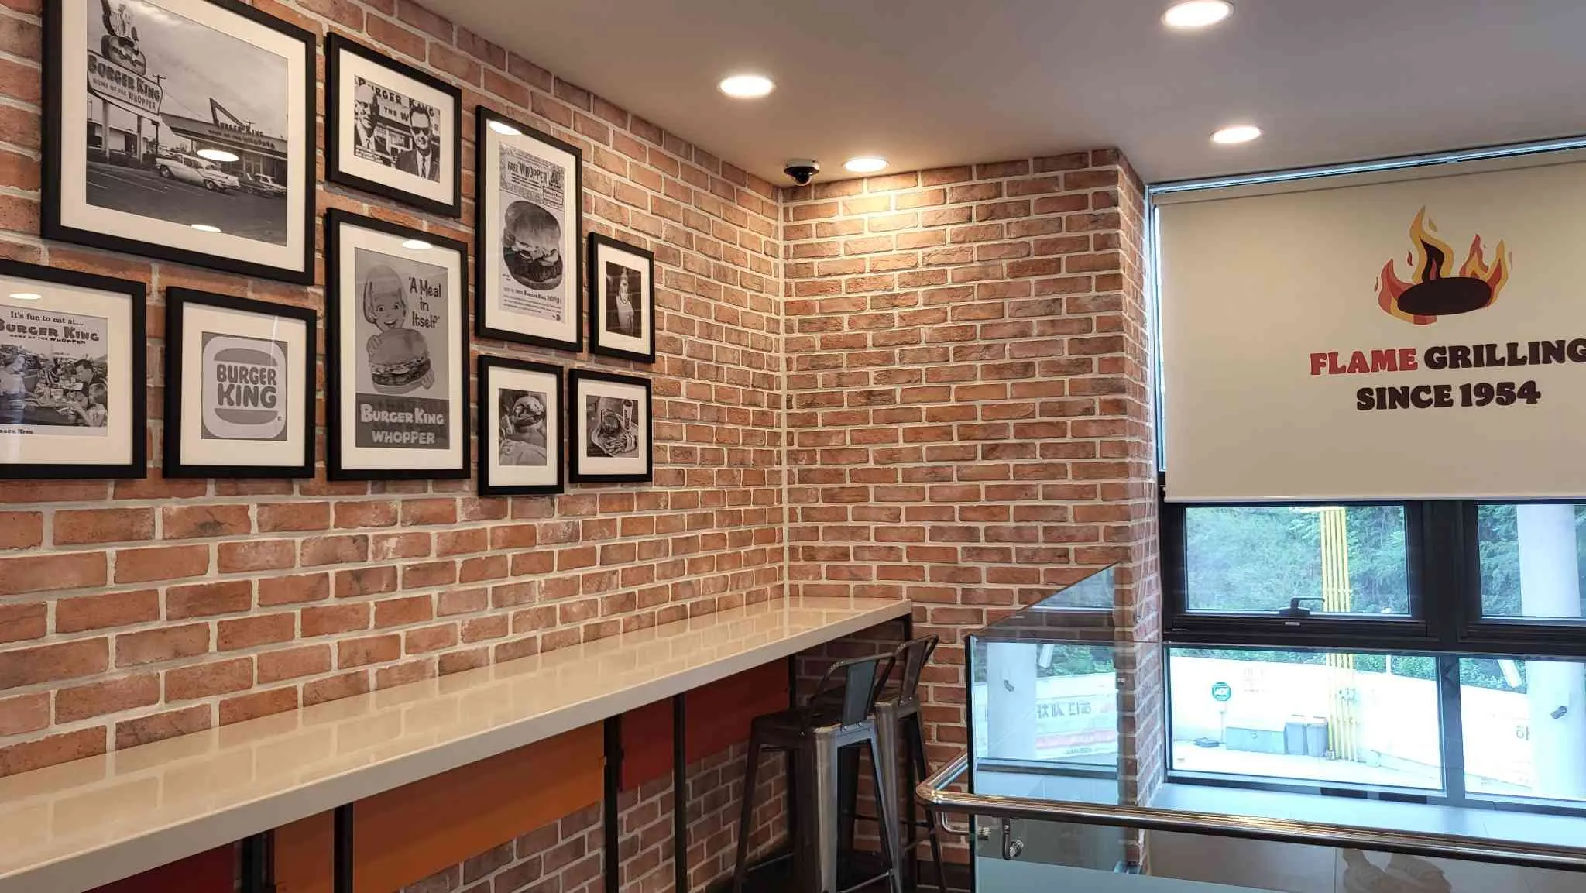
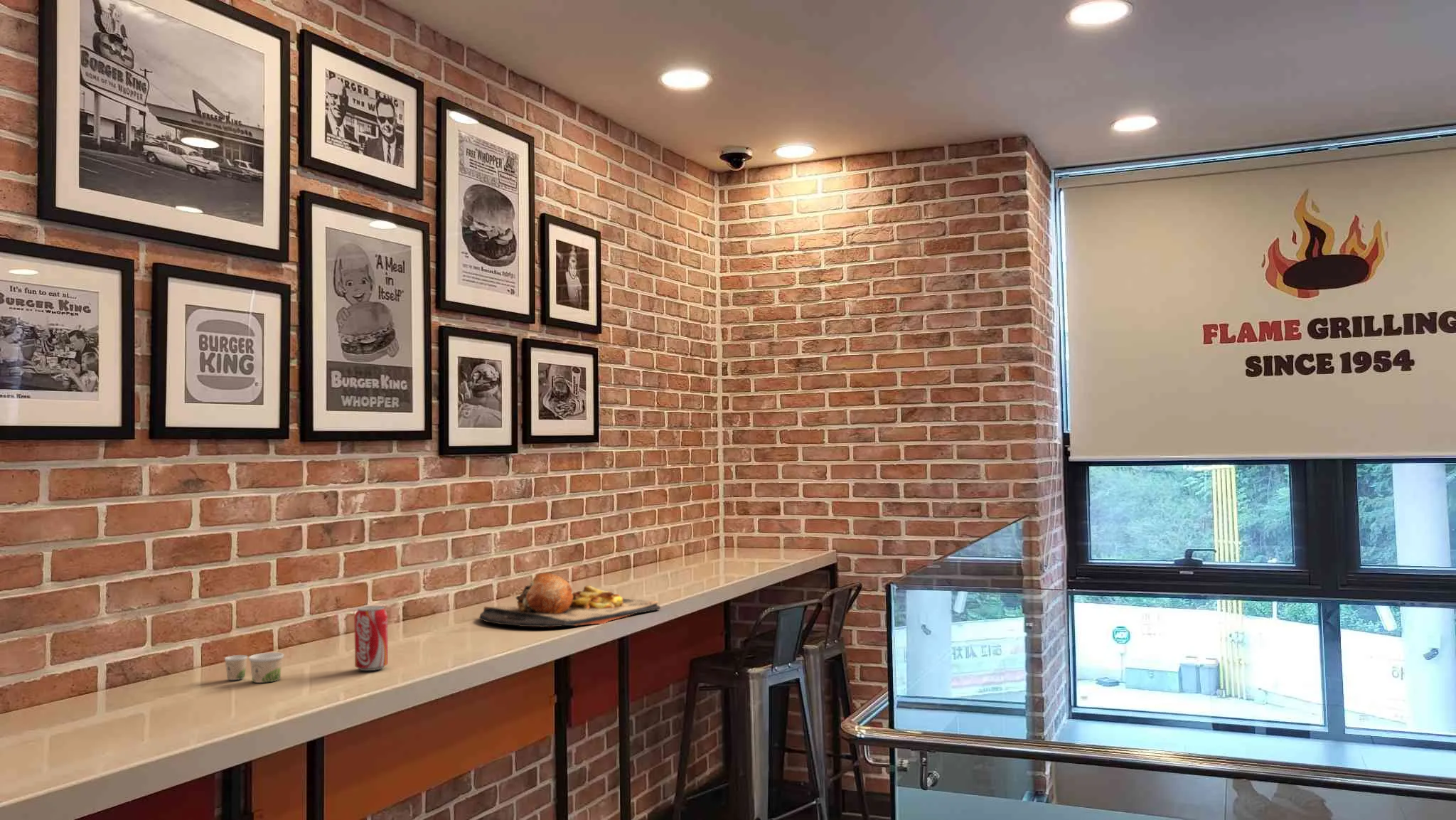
+ food tray [478,573,661,628]
+ paper cup [224,651,284,683]
+ beverage can [354,605,389,671]
